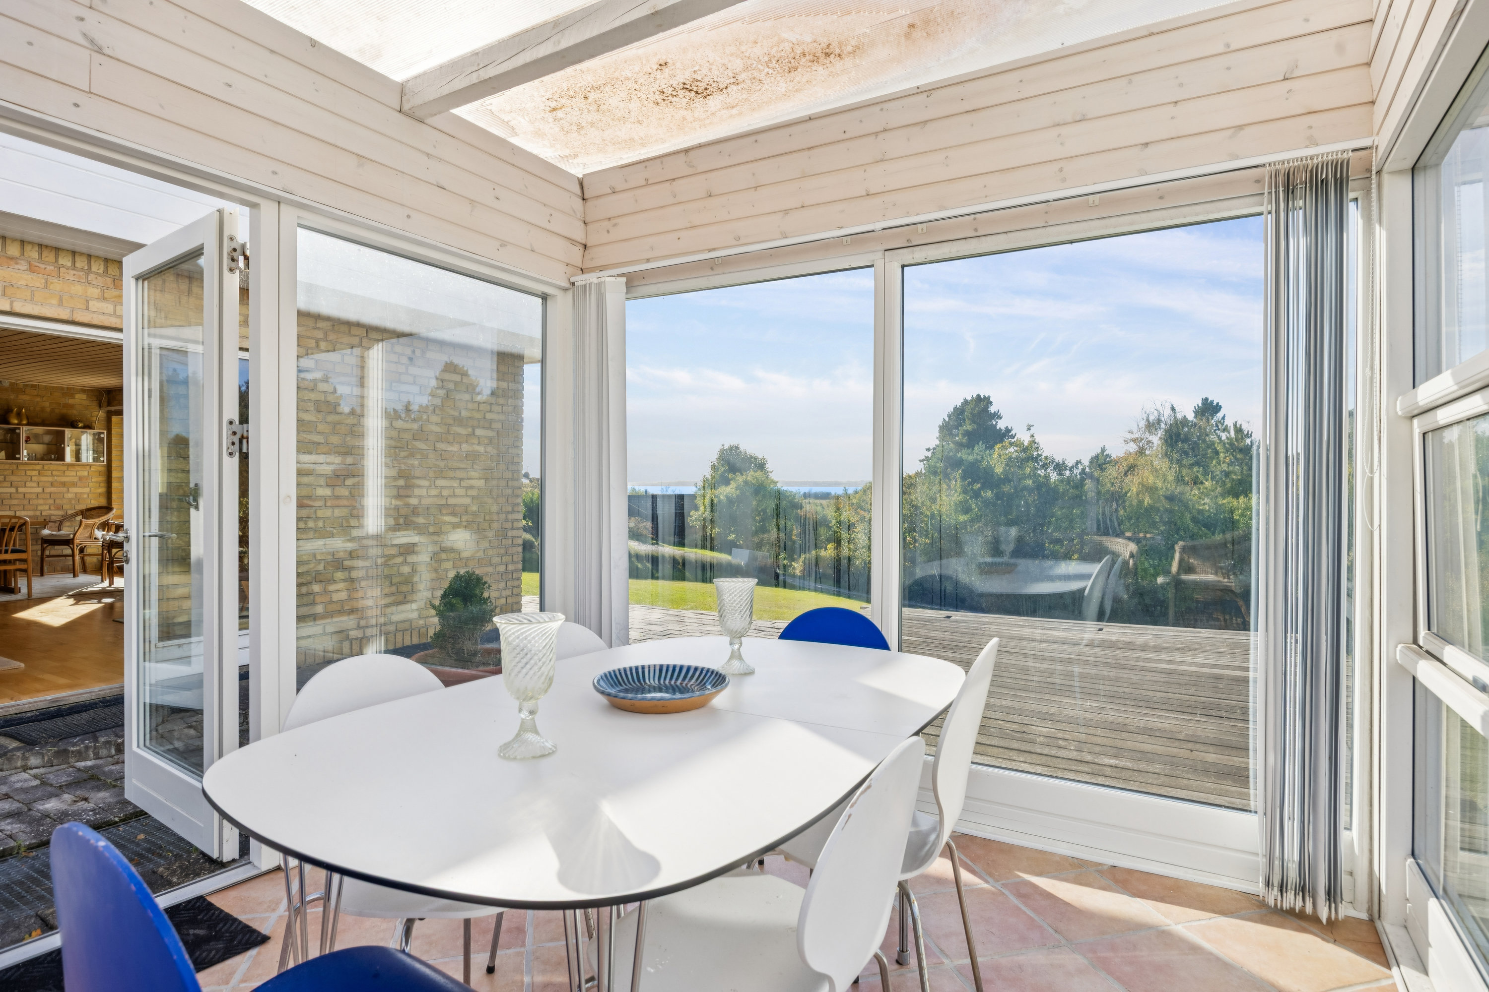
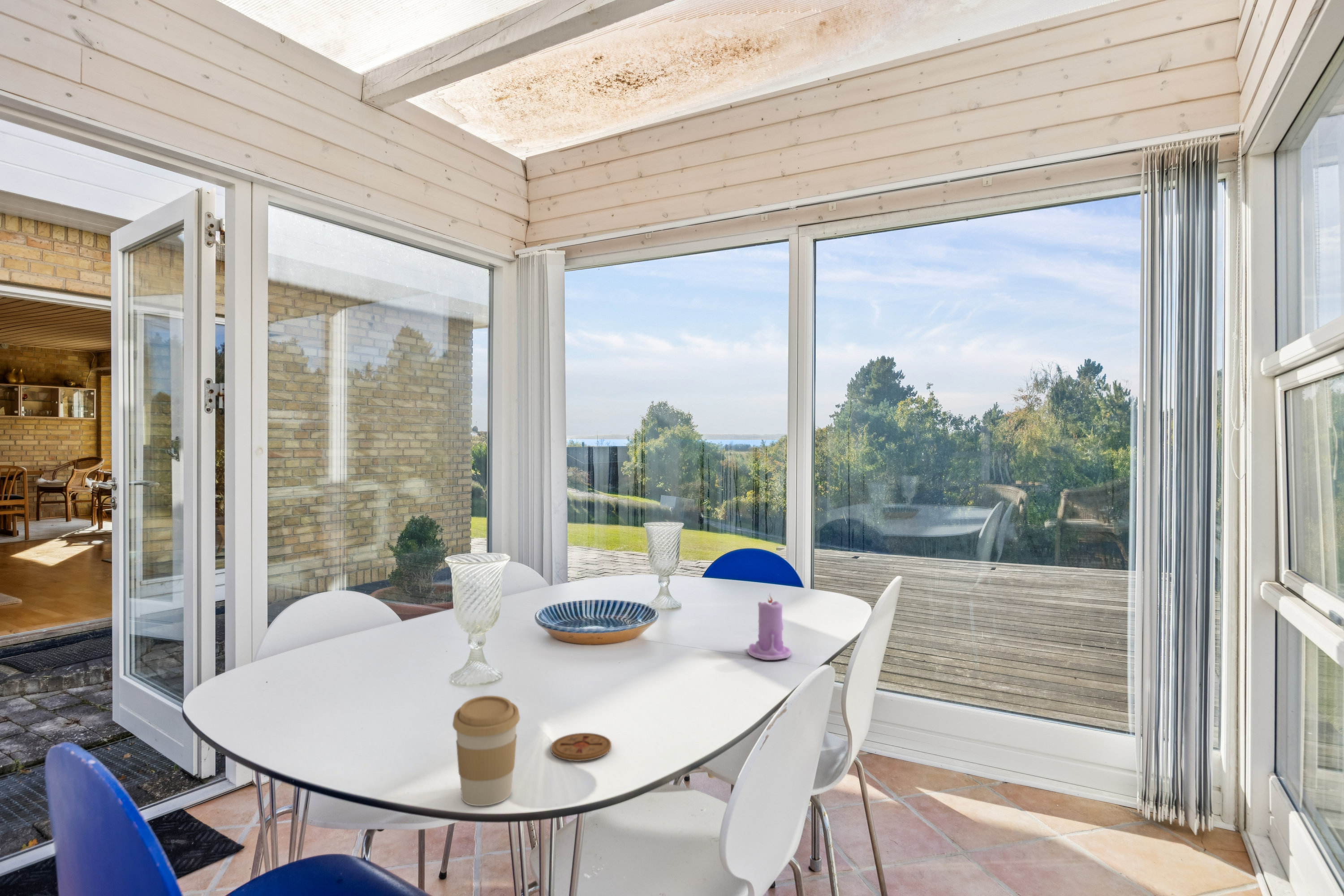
+ coaster [550,732,612,762]
+ candle [747,593,793,660]
+ coffee cup [452,695,521,806]
